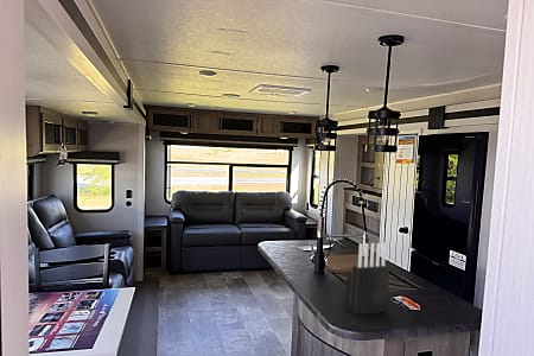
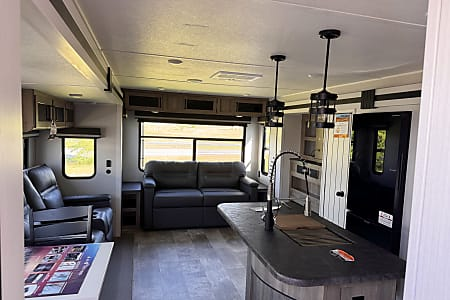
- knife block [345,242,390,316]
